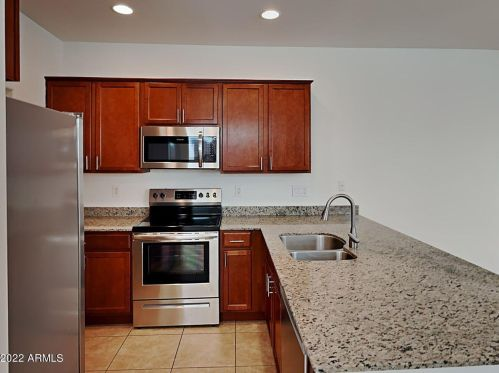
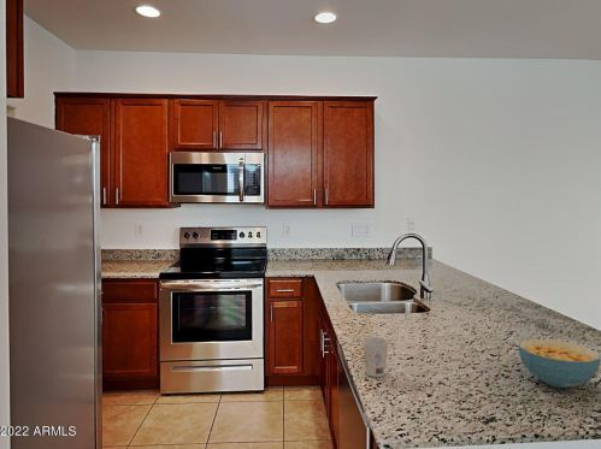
+ cereal bowl [517,338,601,389]
+ cup [361,336,390,378]
